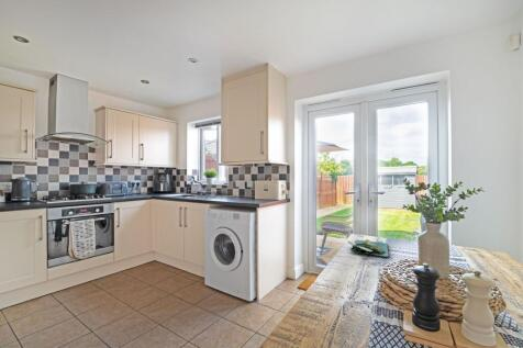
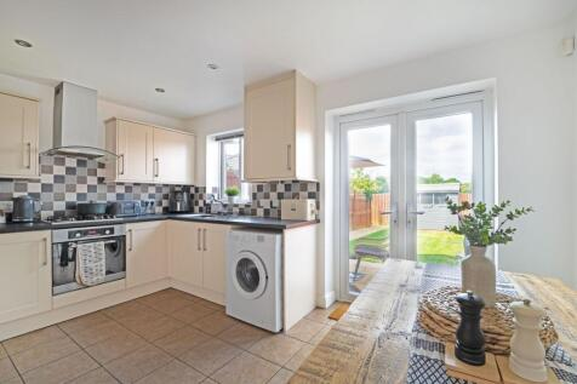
- platter [347,238,390,258]
